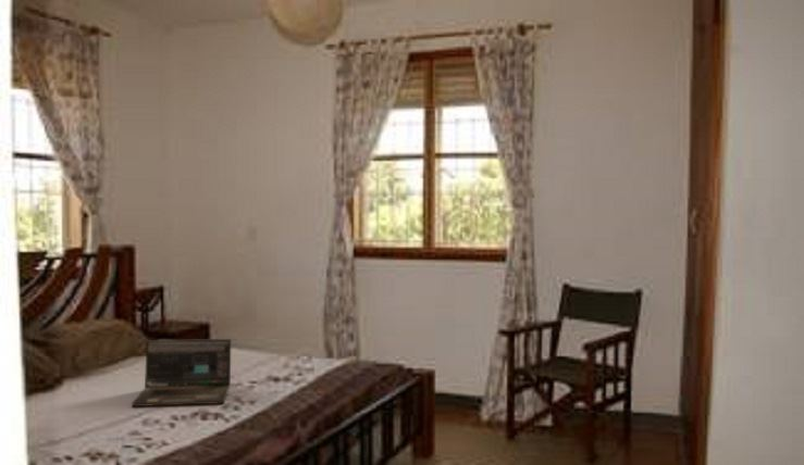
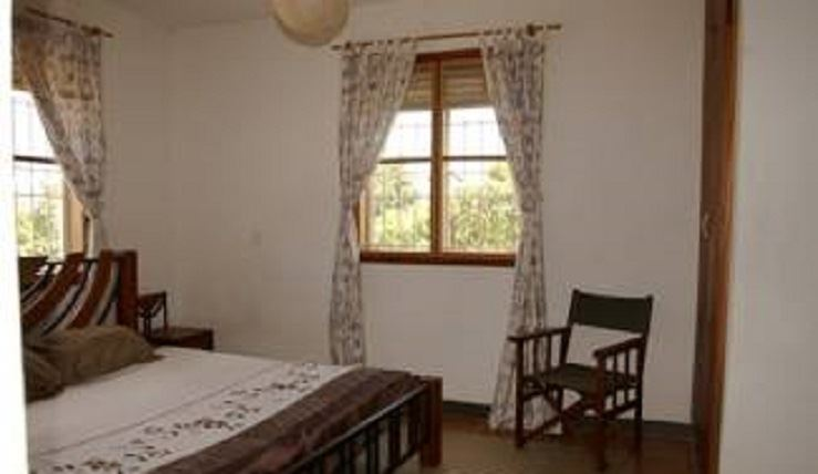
- laptop [131,338,232,407]
